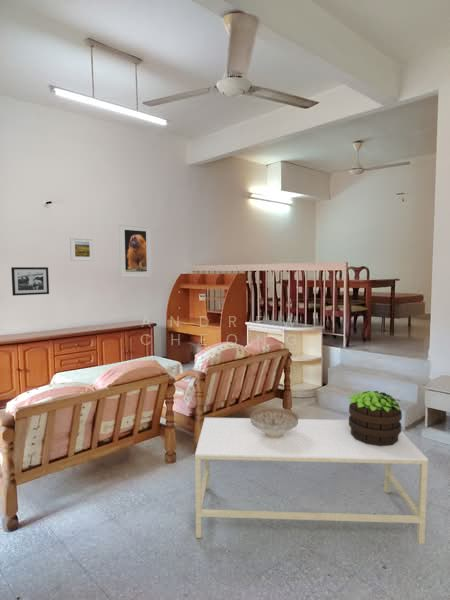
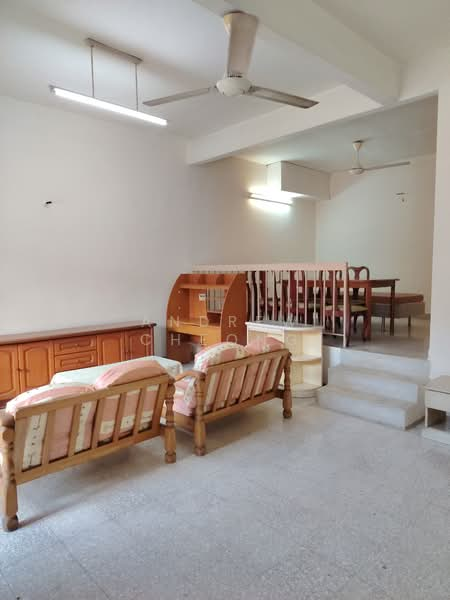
- decorative bowl [249,406,299,438]
- coffee table [194,417,429,545]
- potted plant [347,390,404,446]
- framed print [118,223,153,279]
- picture frame [10,266,50,297]
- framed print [69,236,95,262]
